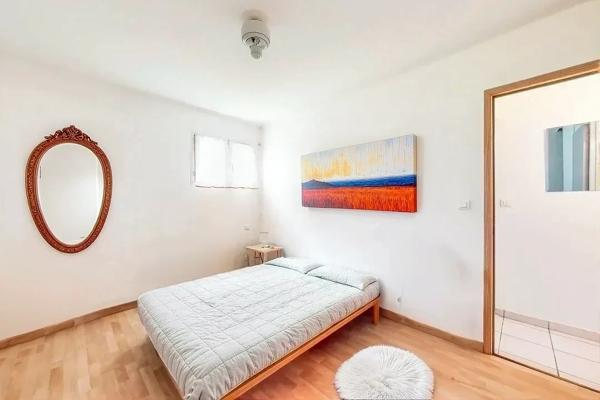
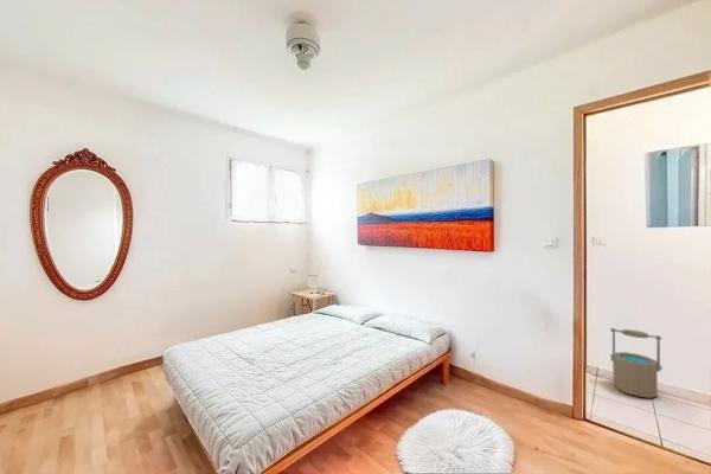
+ bucket [609,327,664,399]
